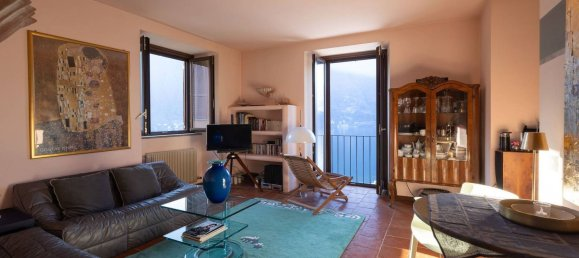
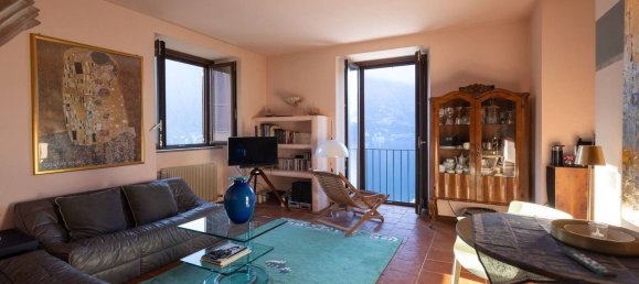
+ remote control [560,247,618,280]
